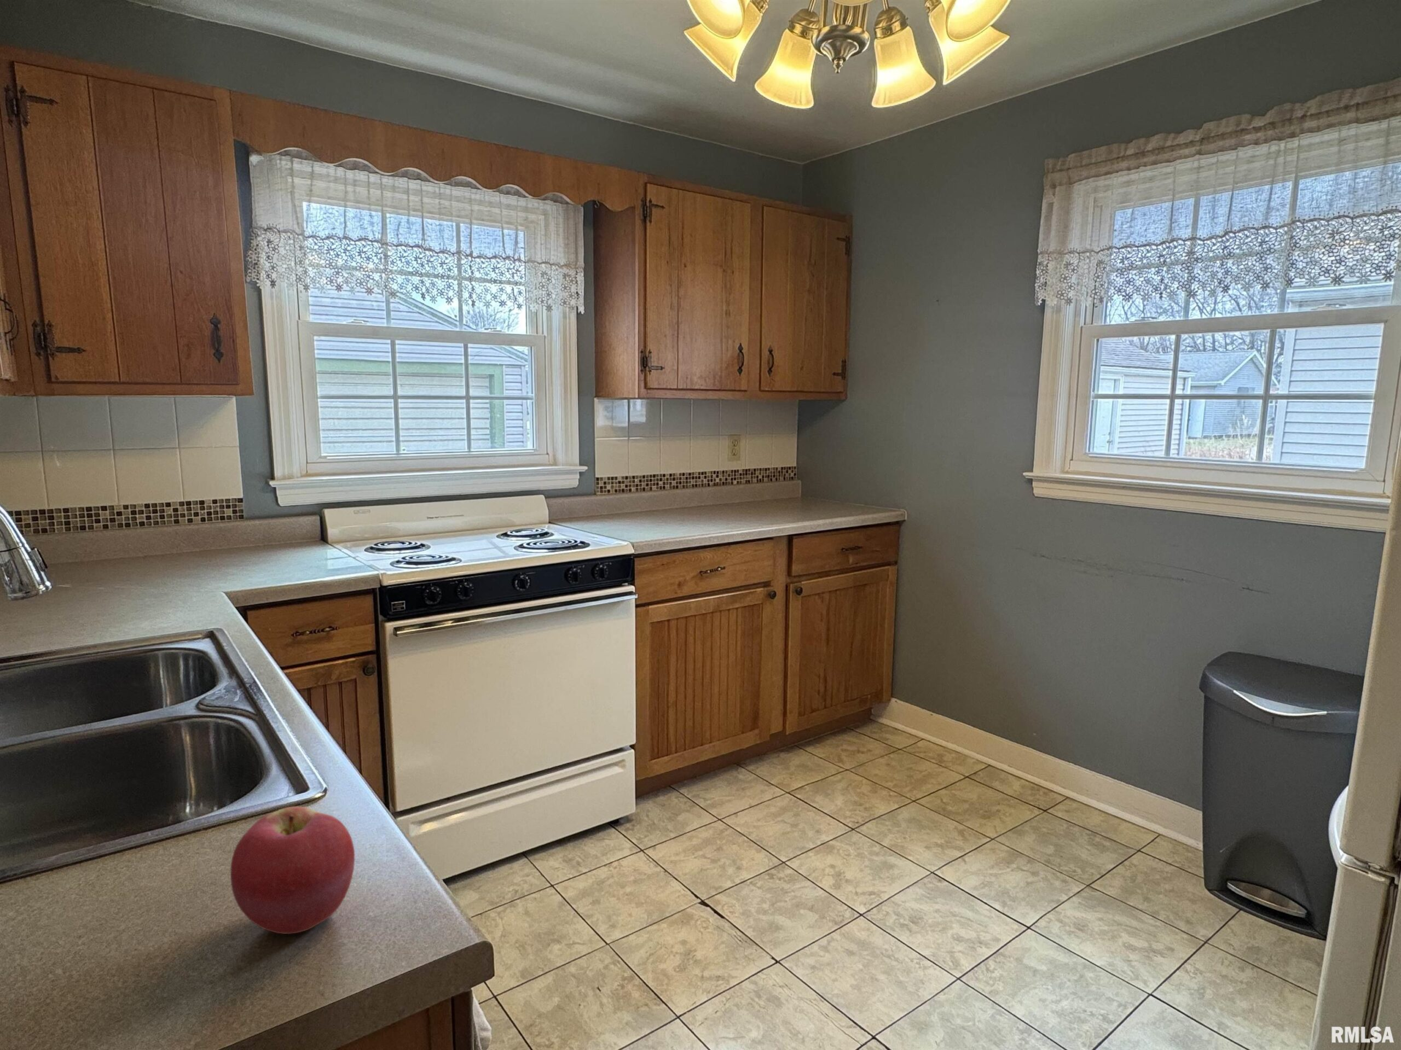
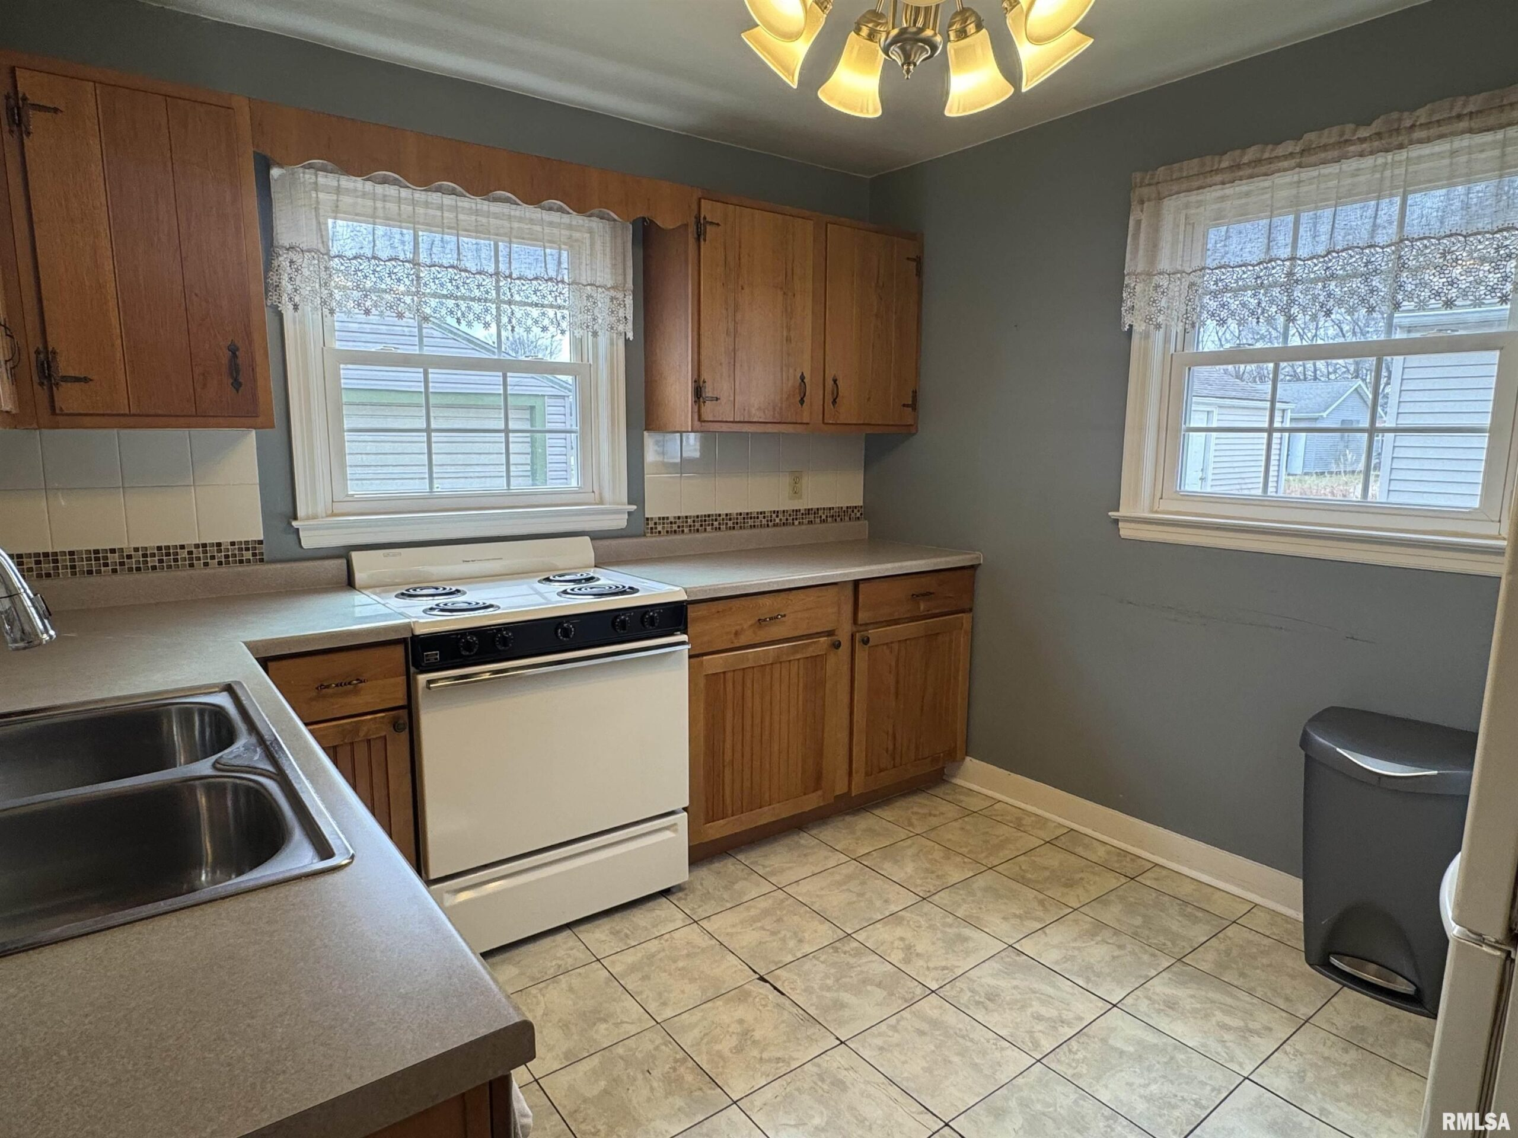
- apple [229,806,355,934]
